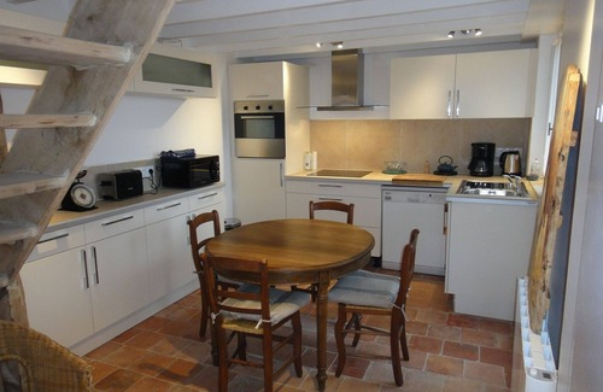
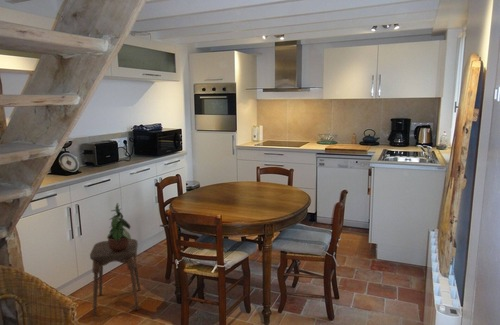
+ stool [89,238,142,317]
+ potted plant [106,202,132,252]
